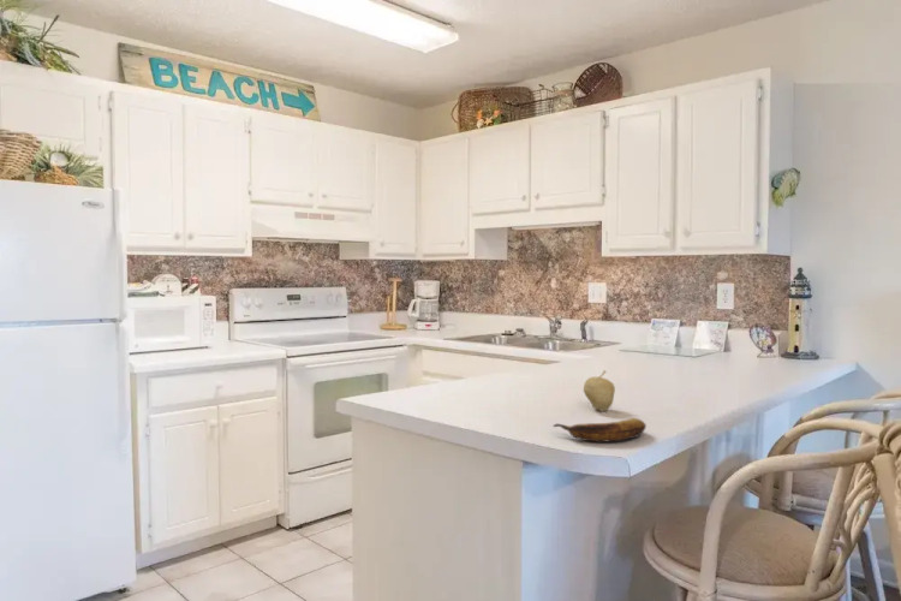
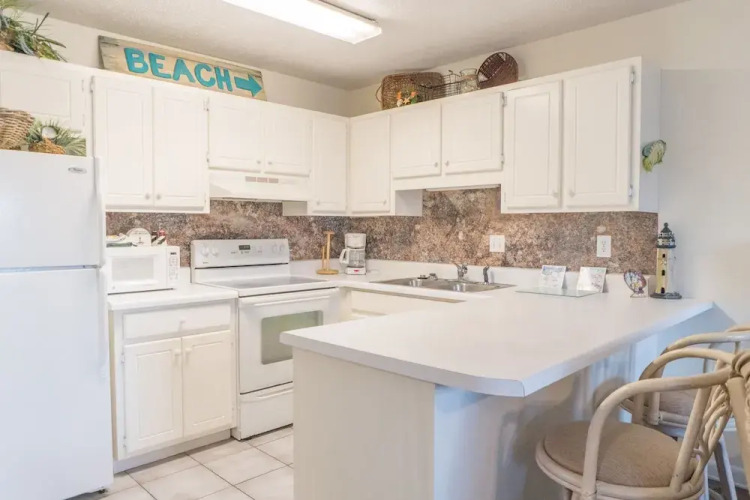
- banana [551,417,648,444]
- fruit [583,369,616,412]
